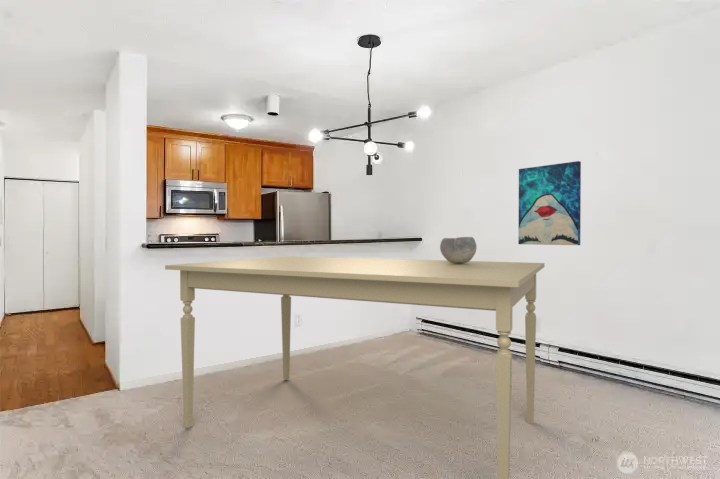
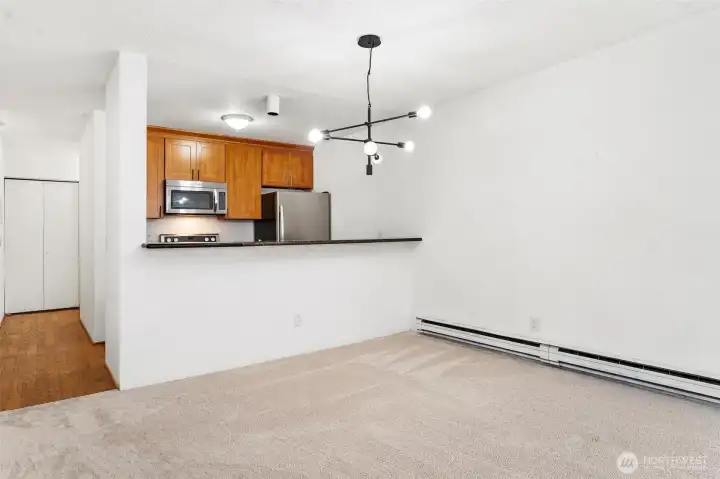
- bowl [439,236,477,264]
- dining table [164,255,546,479]
- wall art [517,160,582,246]
